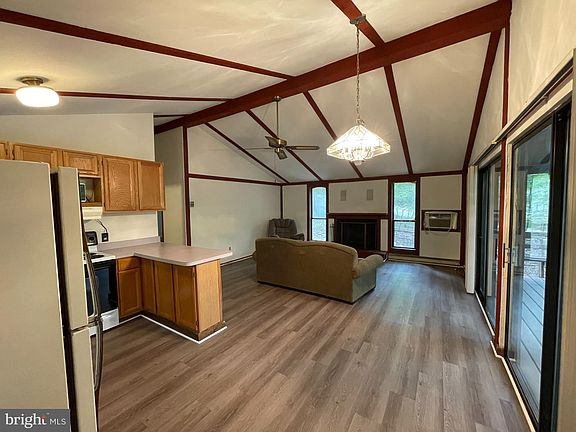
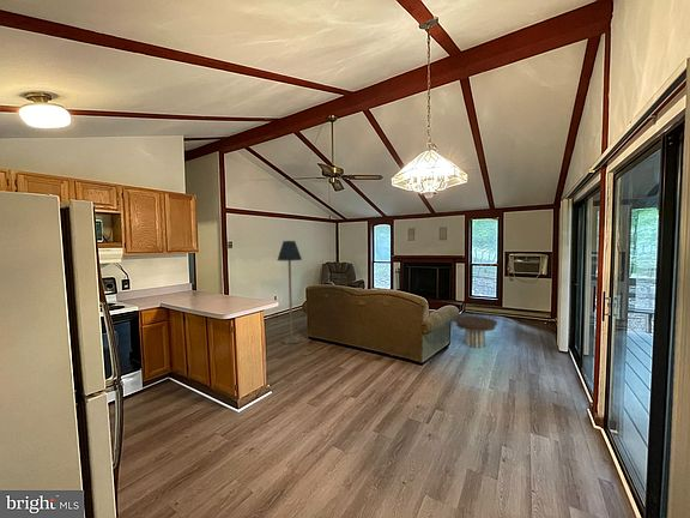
+ side table [453,314,498,349]
+ floor lamp [277,240,303,345]
